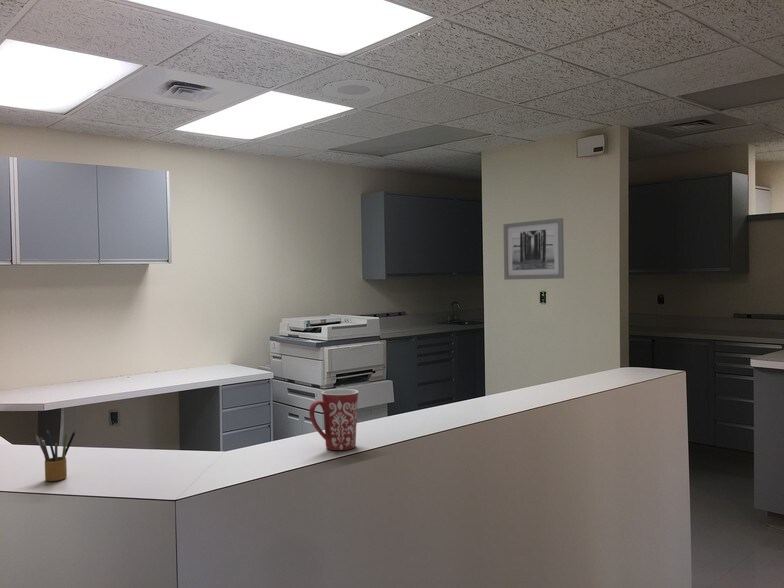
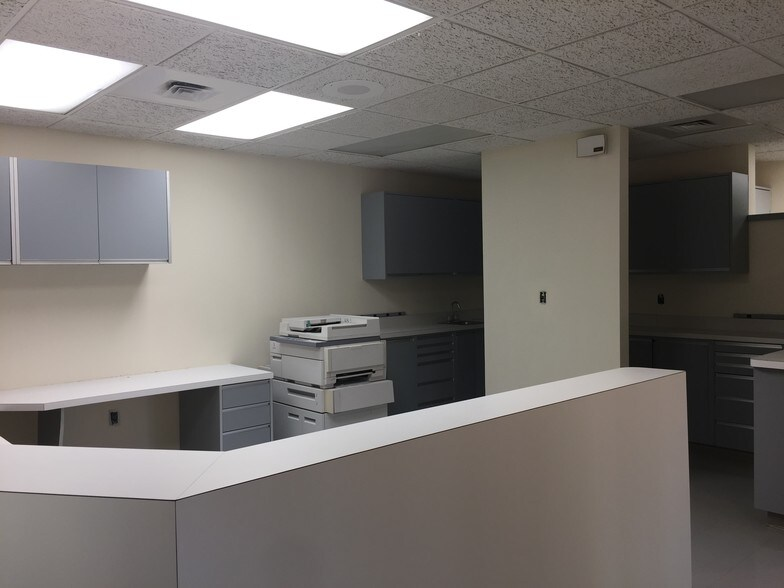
- wall art [502,217,565,281]
- mug [308,388,360,451]
- pencil box [34,429,77,482]
